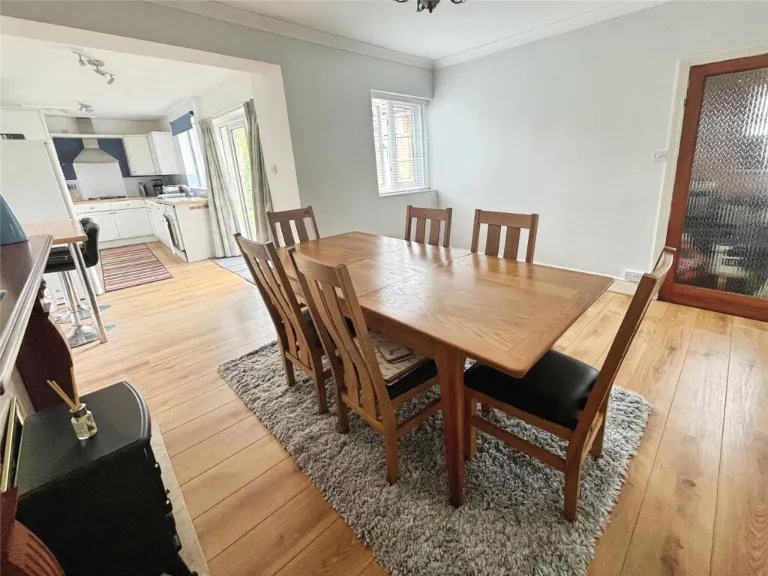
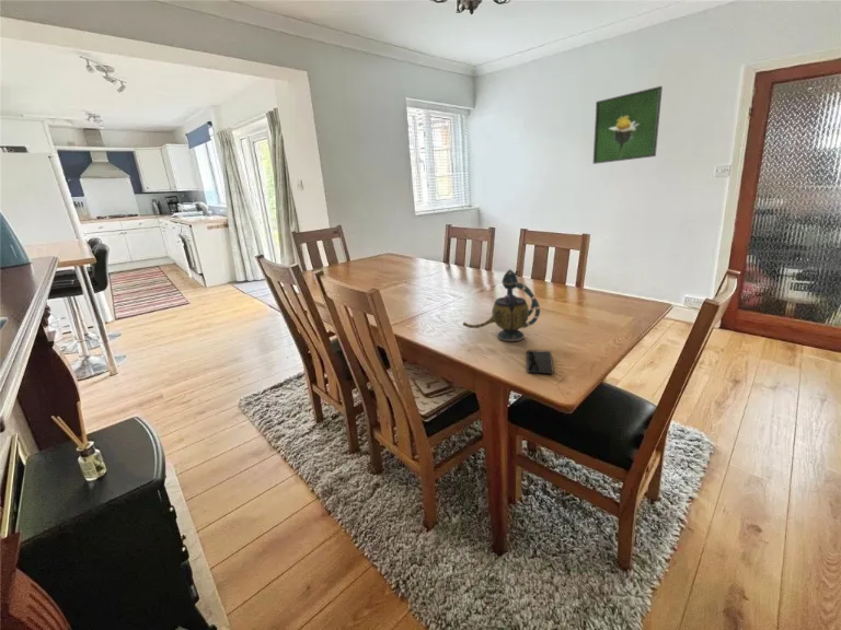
+ smartphone [526,349,555,375]
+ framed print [591,85,664,165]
+ teapot [462,268,541,342]
